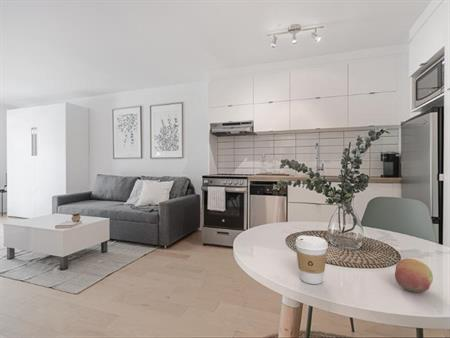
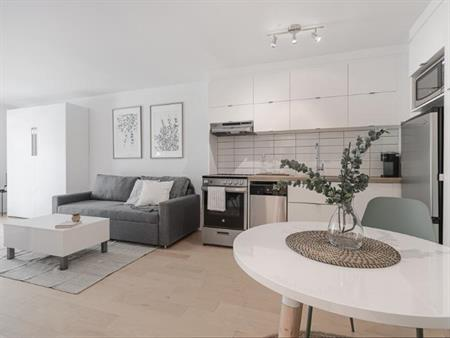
- coffee cup [295,234,329,285]
- fruit [394,258,434,293]
